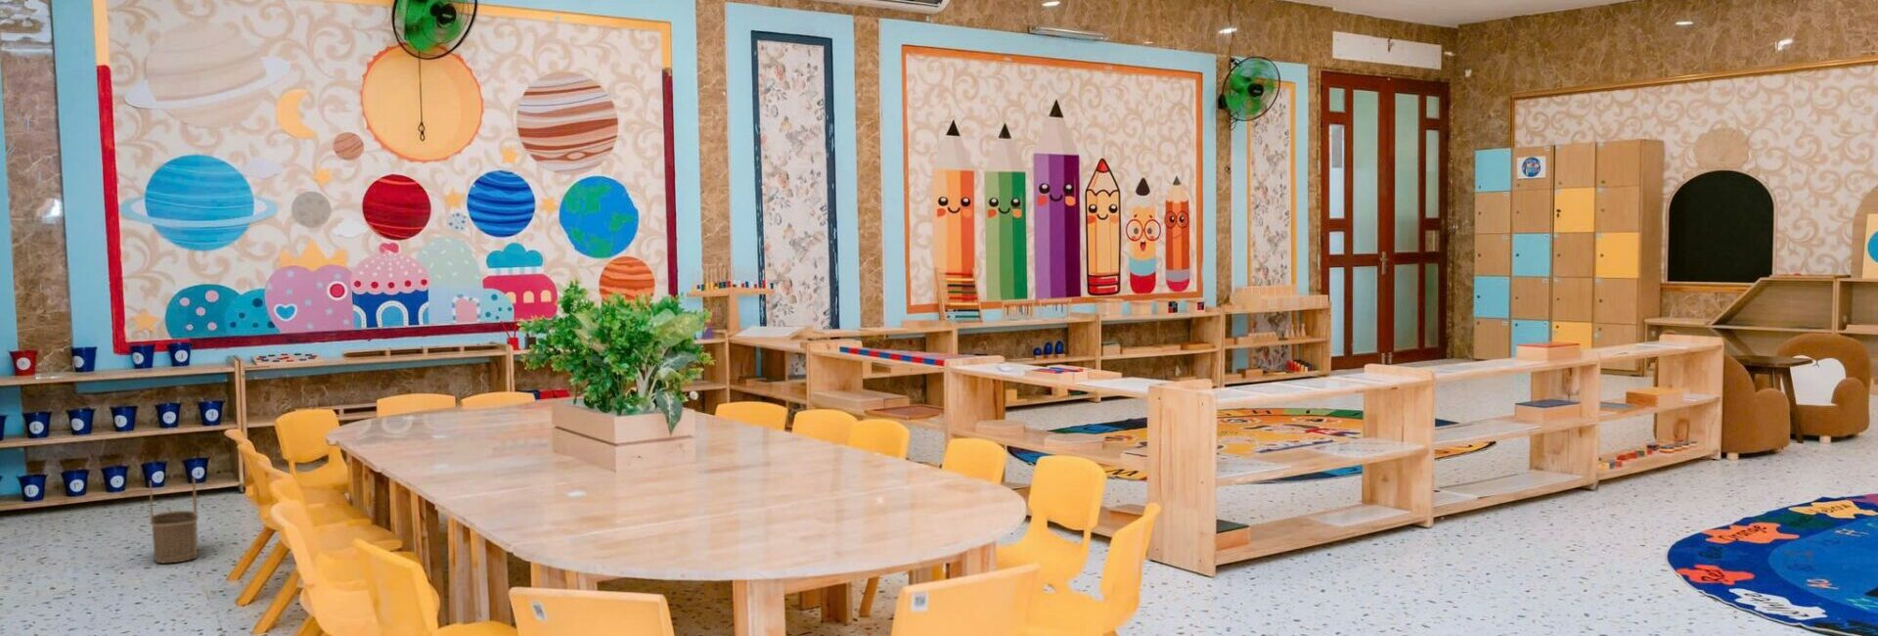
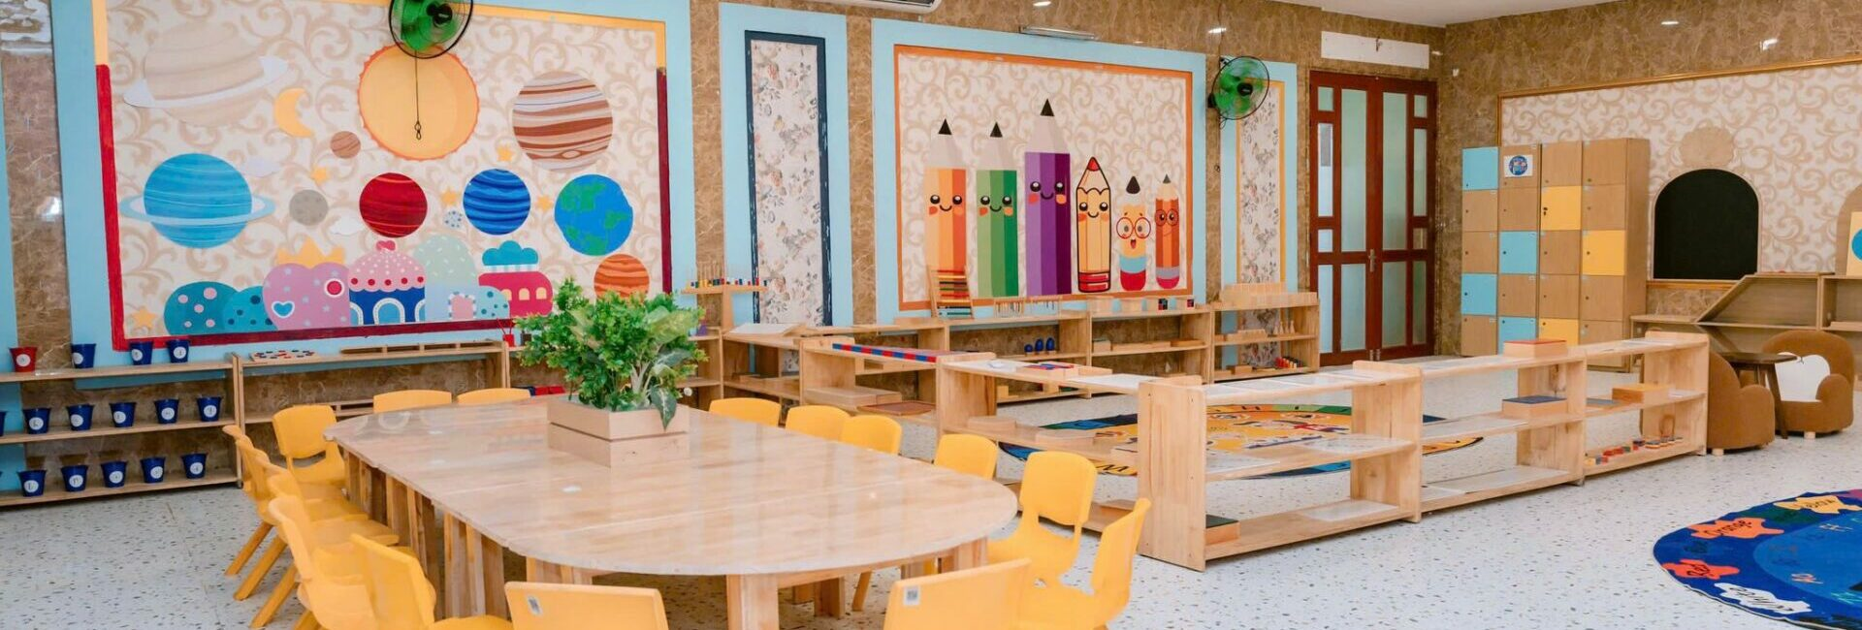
- wicker basket [149,476,199,564]
